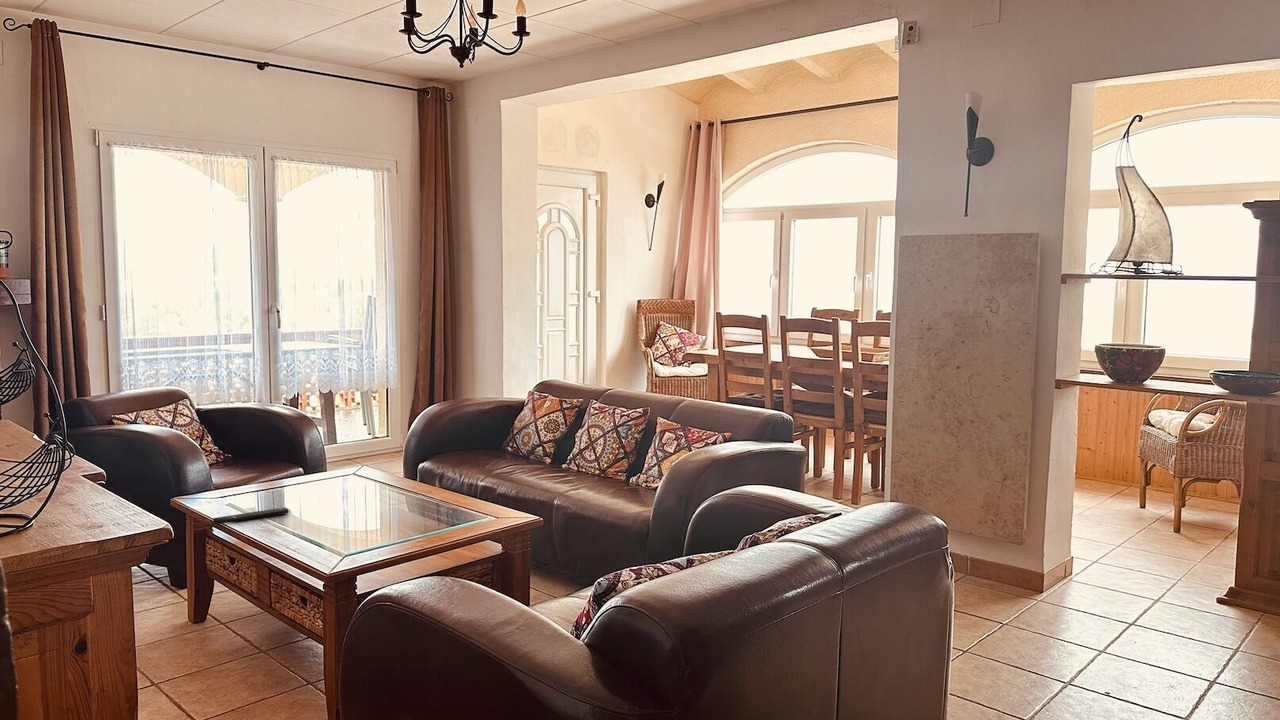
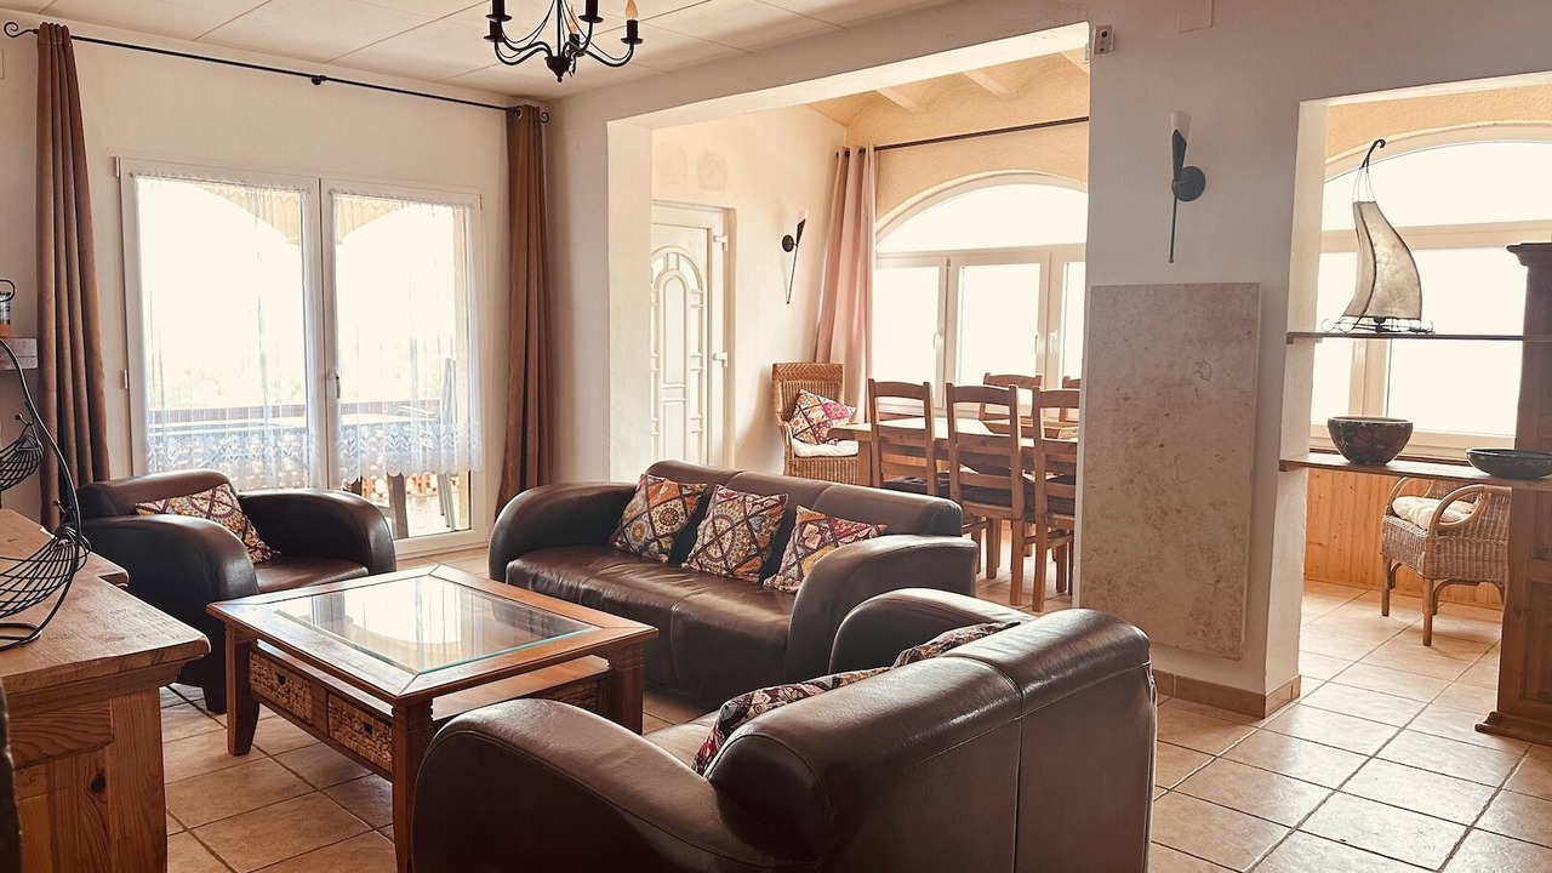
- remote control [212,506,290,525]
